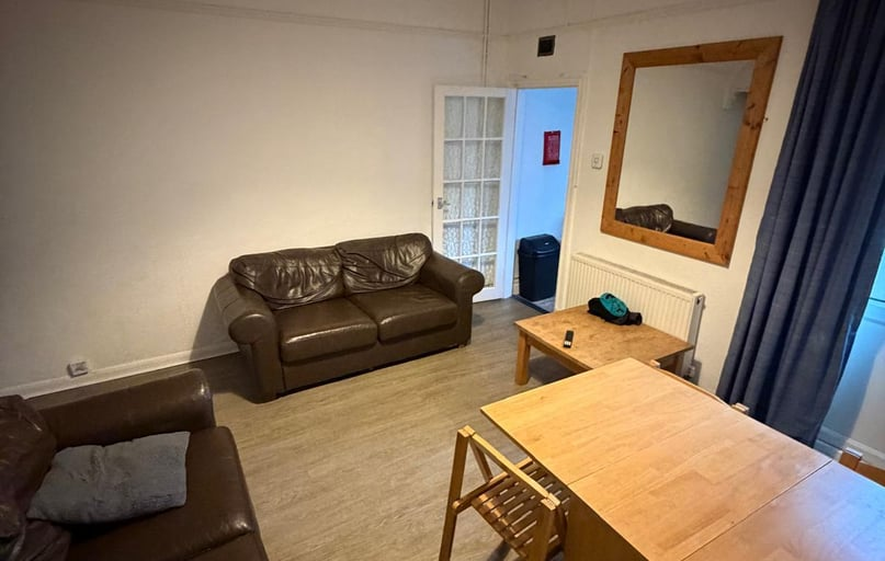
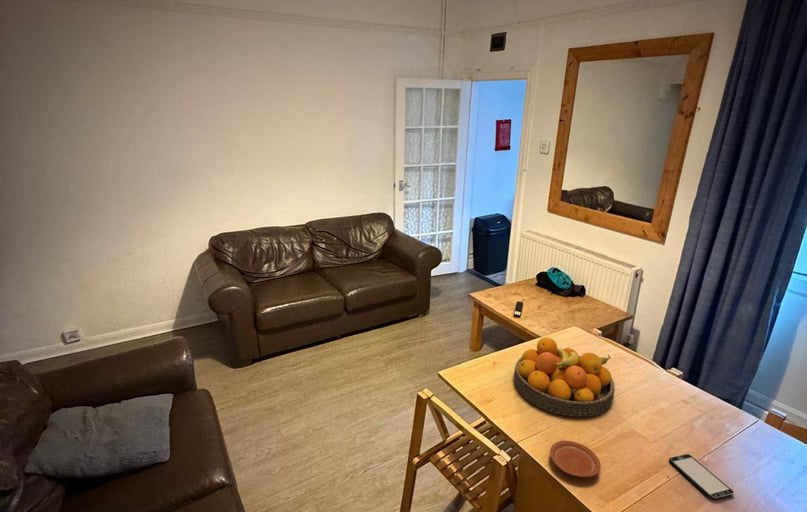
+ fruit bowl [513,336,616,417]
+ plate [549,440,602,478]
+ smartphone [668,453,736,502]
